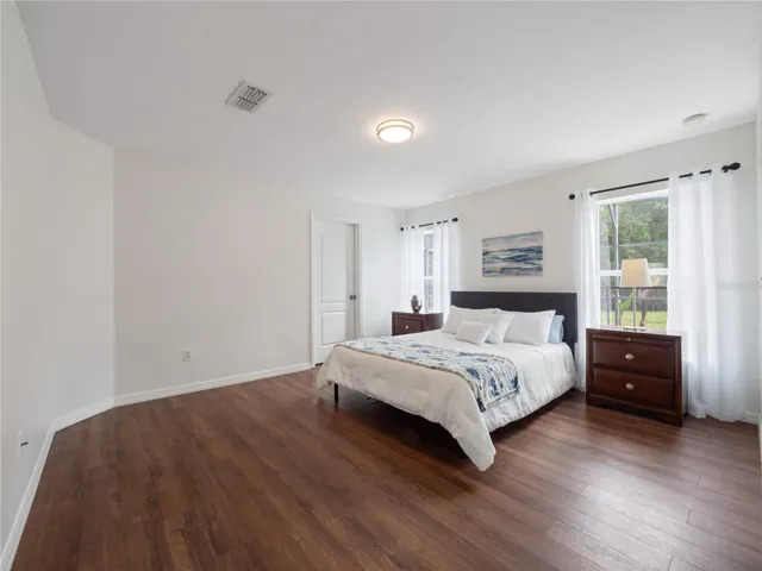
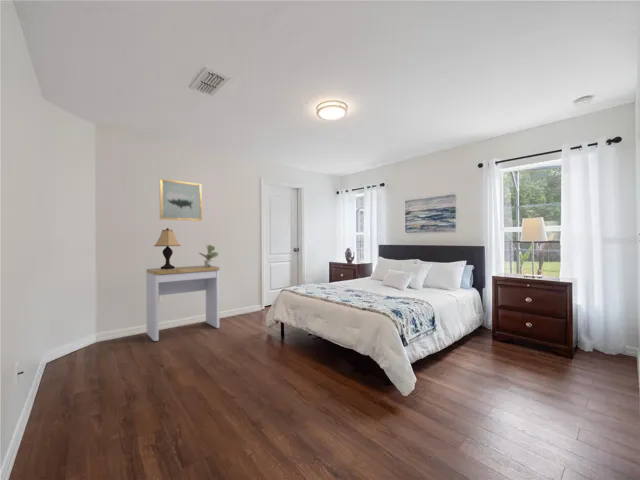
+ wall art [159,178,203,222]
+ potted plant [198,243,219,267]
+ desk [145,265,220,342]
+ lamp [153,227,181,269]
